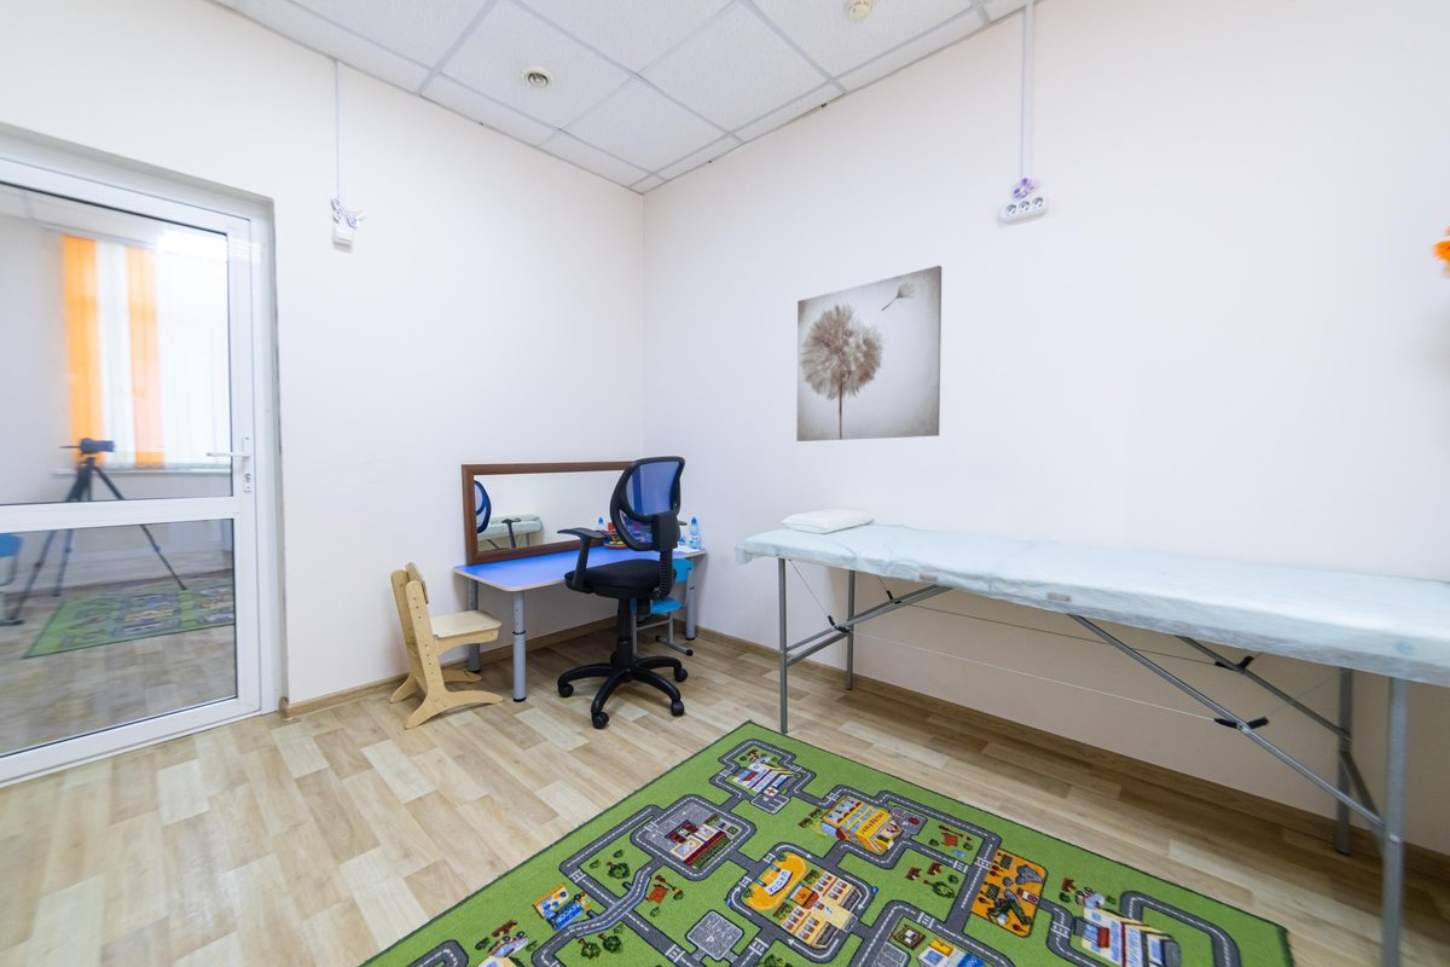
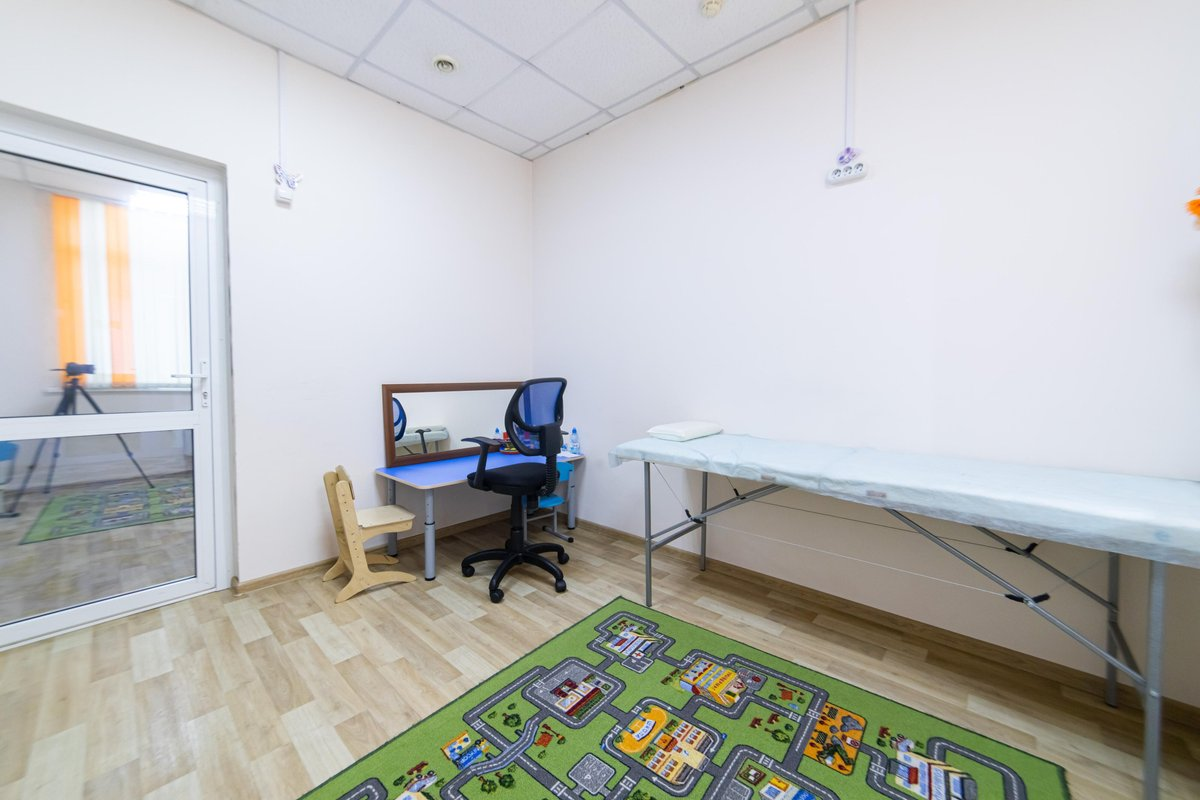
- wall art [795,265,942,442]
